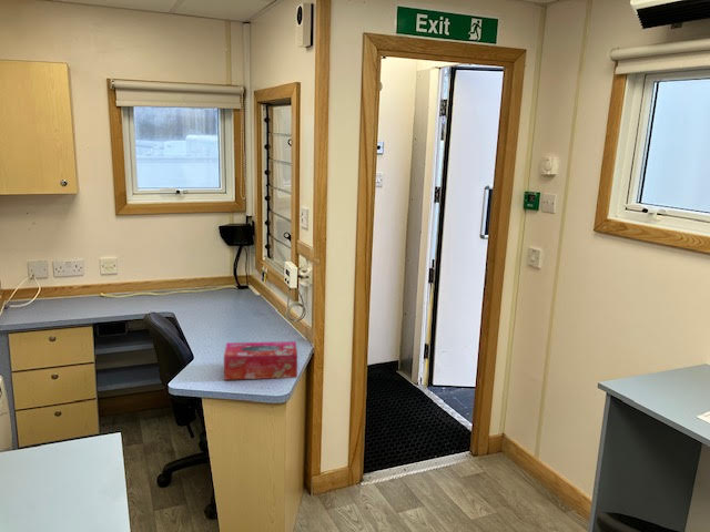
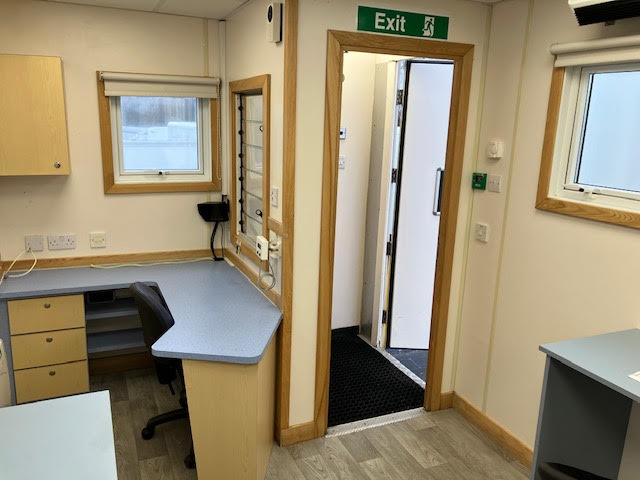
- tissue box [223,340,298,381]
